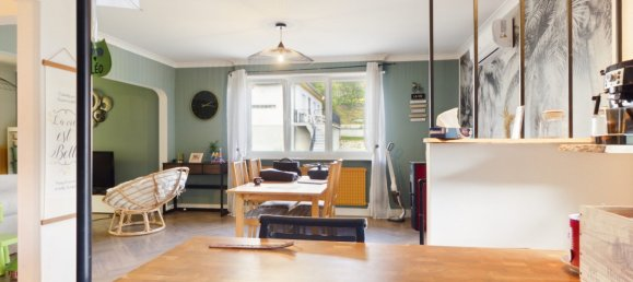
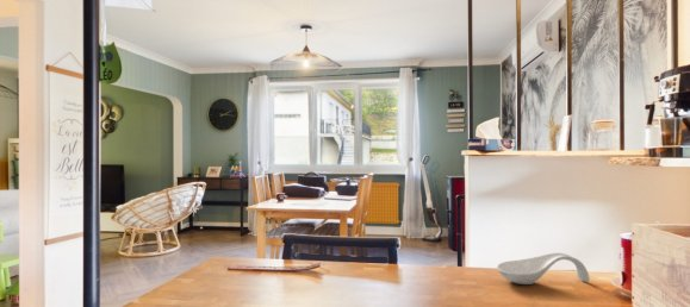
+ spoon rest [496,252,591,286]
